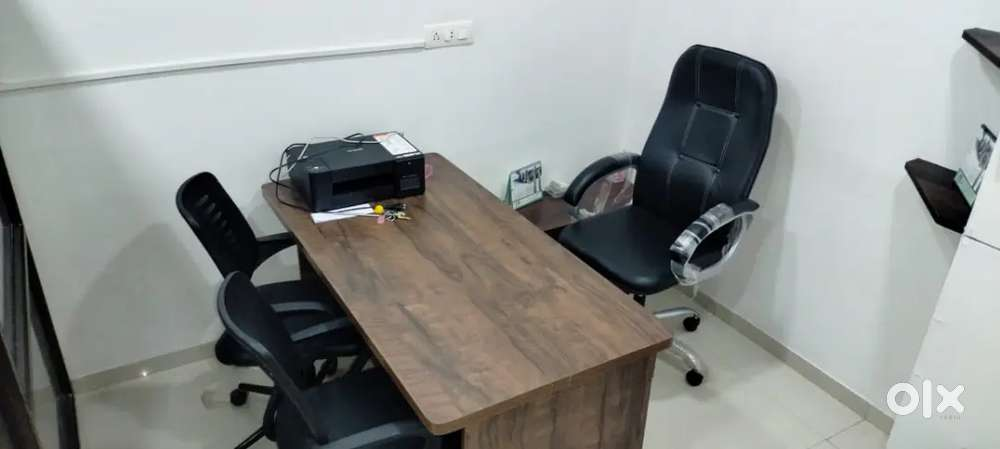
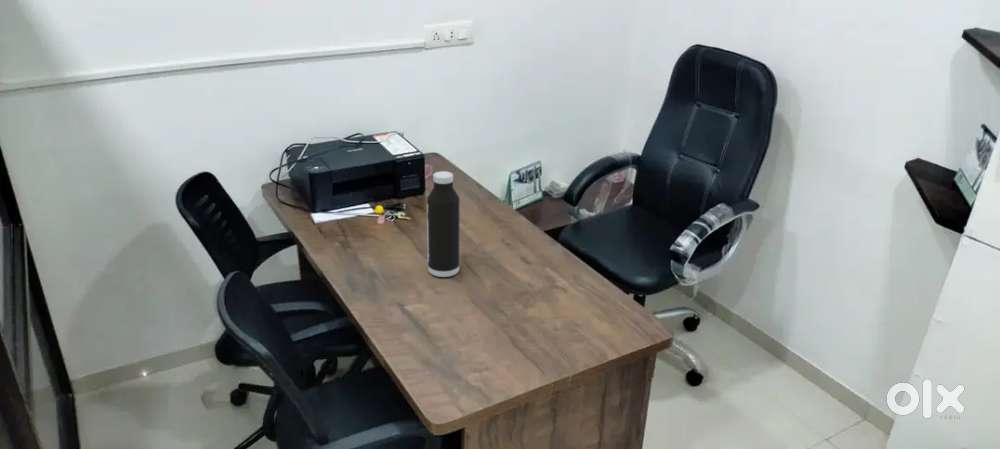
+ water bottle [426,170,460,278]
